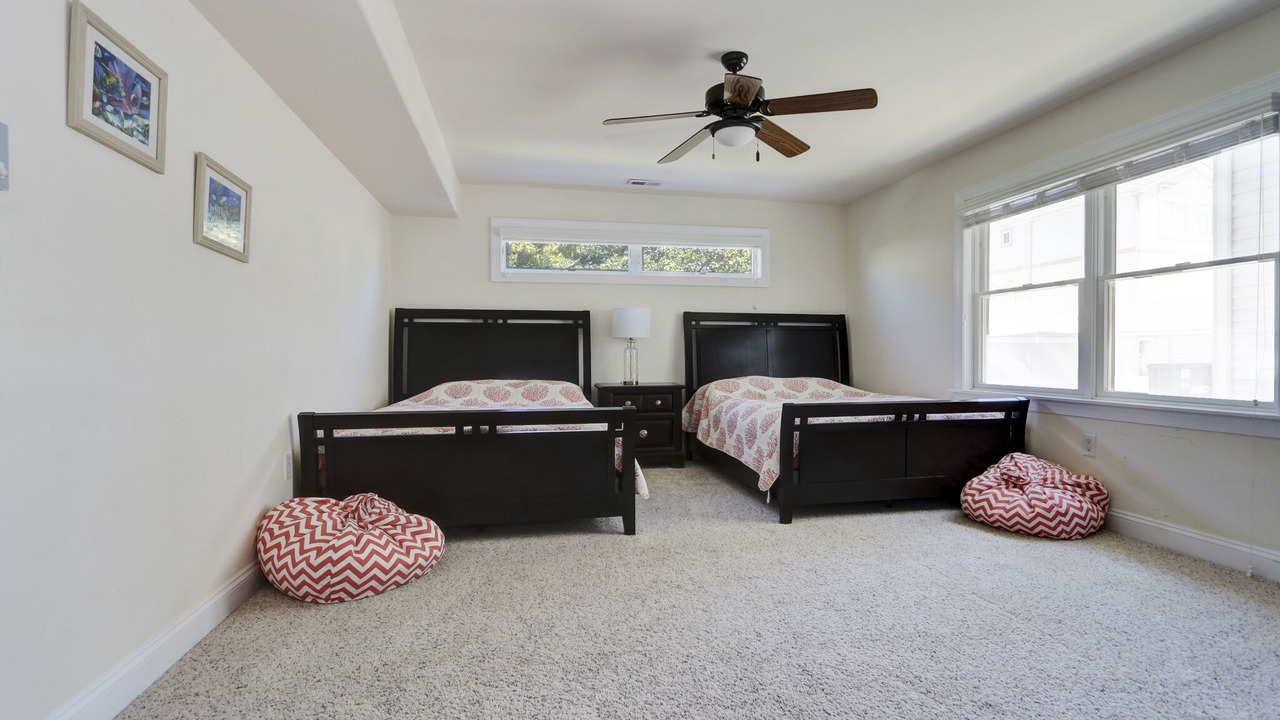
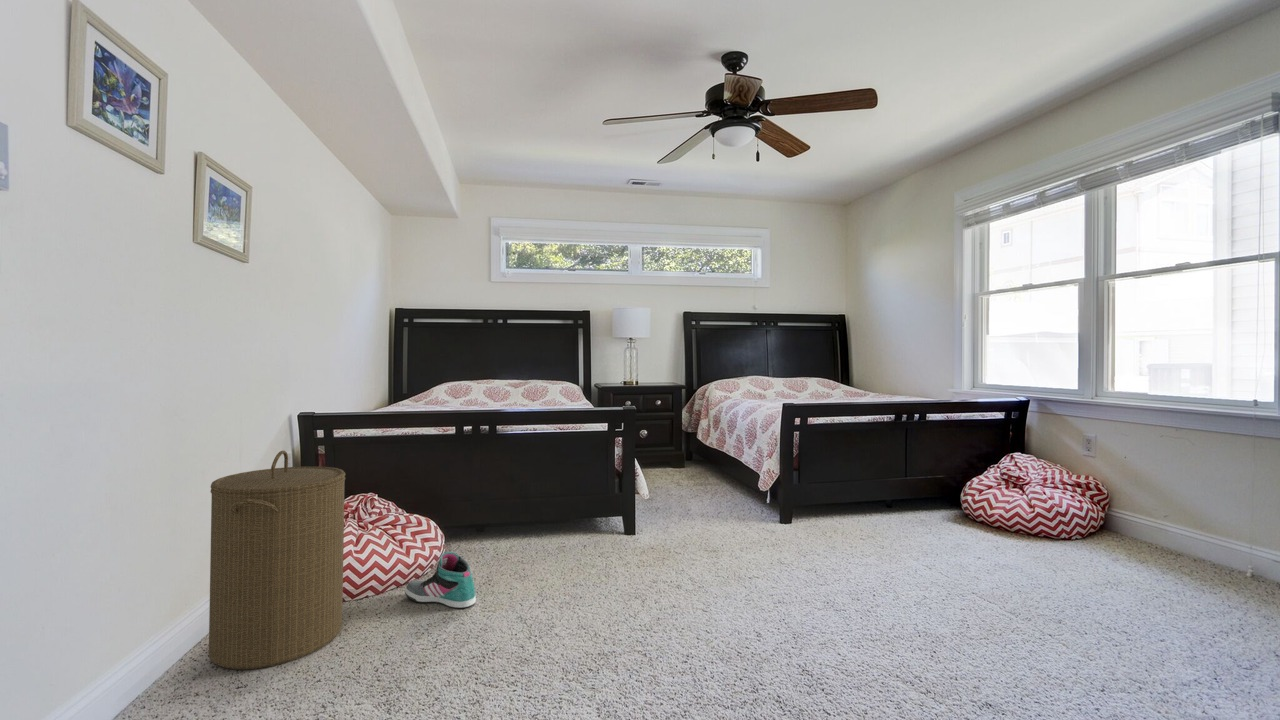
+ laundry hamper [208,449,347,671]
+ sneaker [404,551,477,609]
